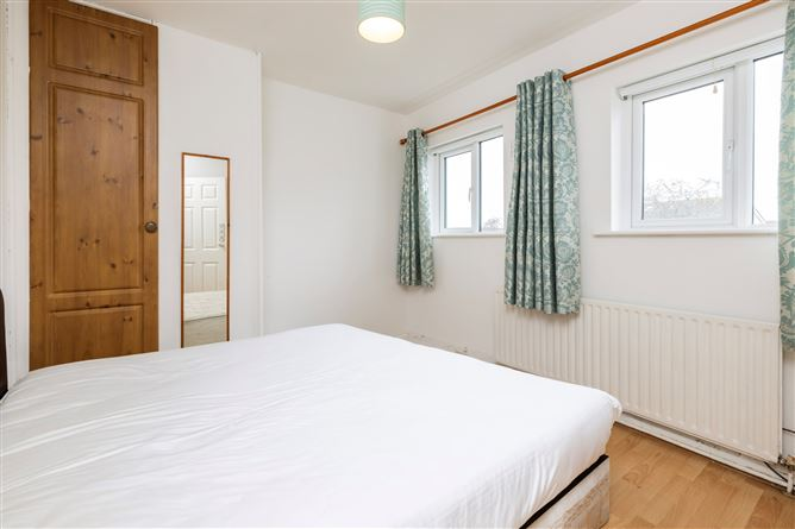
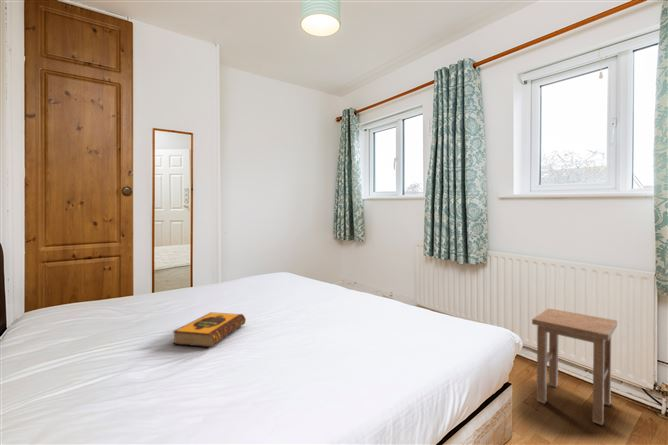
+ hardback book [172,311,247,348]
+ stool [531,307,618,426]
